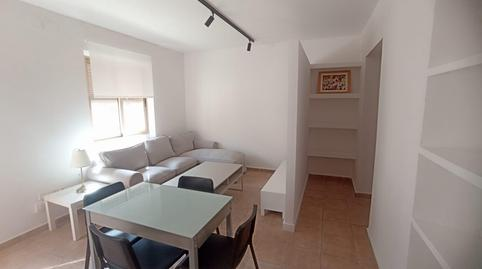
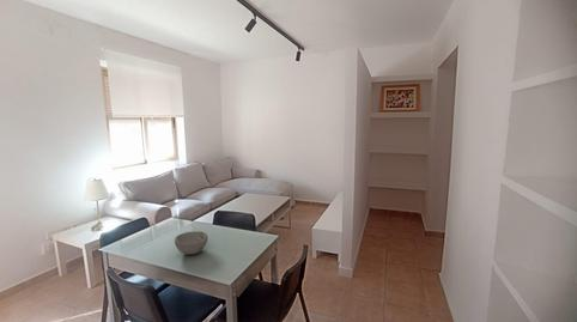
+ bowl [174,230,209,256]
